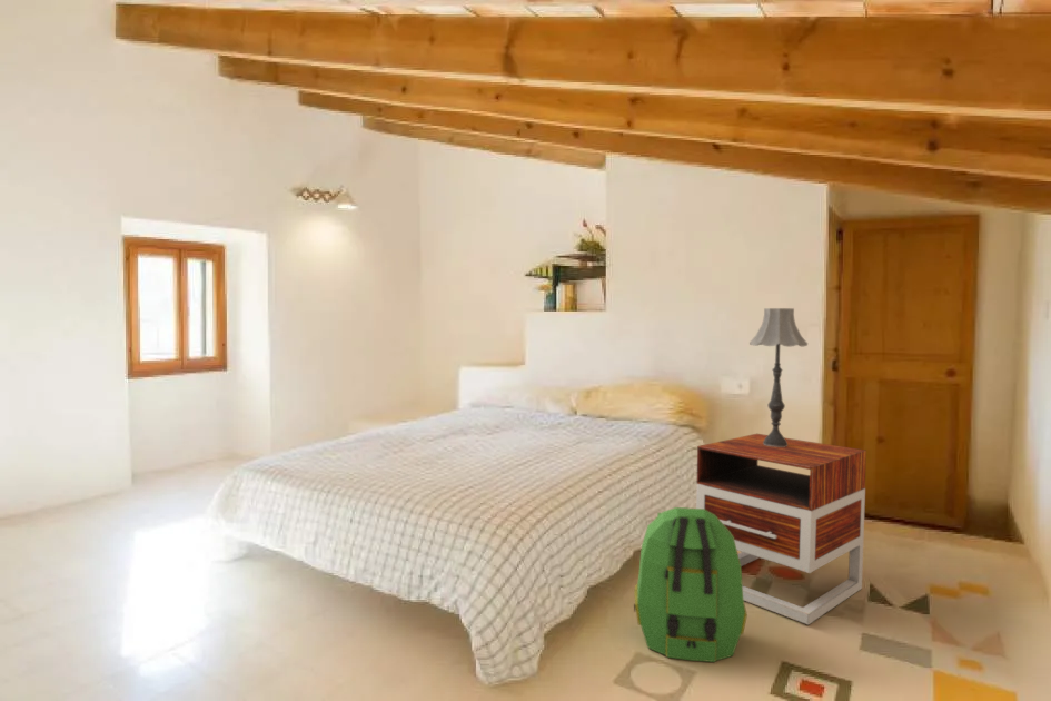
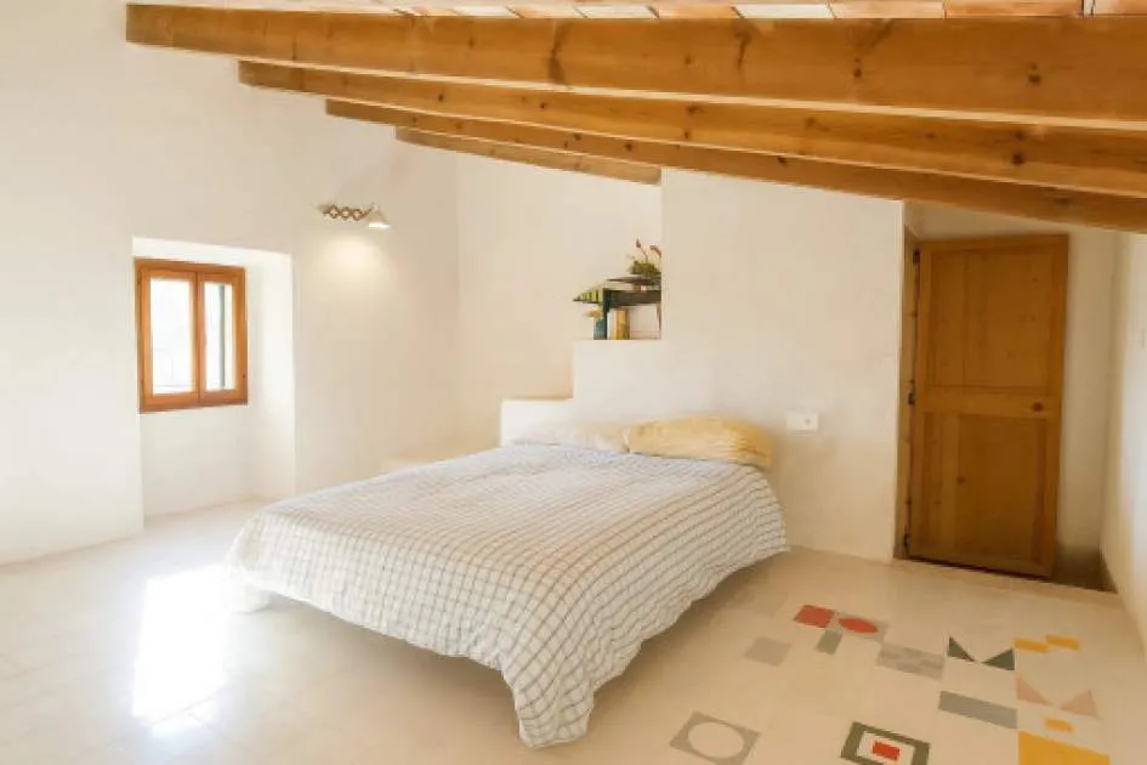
- backpack [633,506,748,663]
- nightstand [695,433,867,626]
- table lamp [748,307,809,447]
